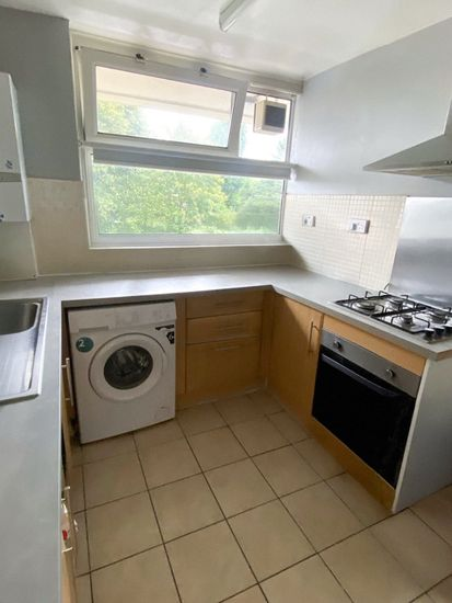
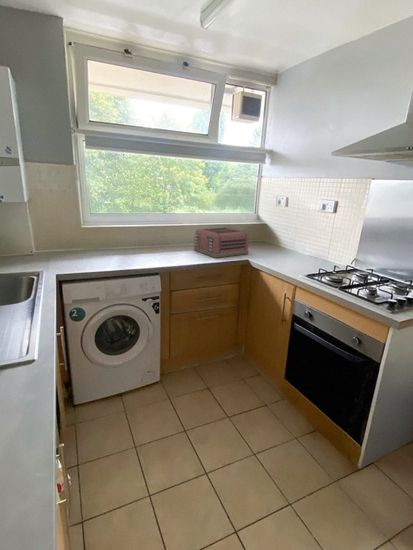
+ toaster [193,226,250,259]
